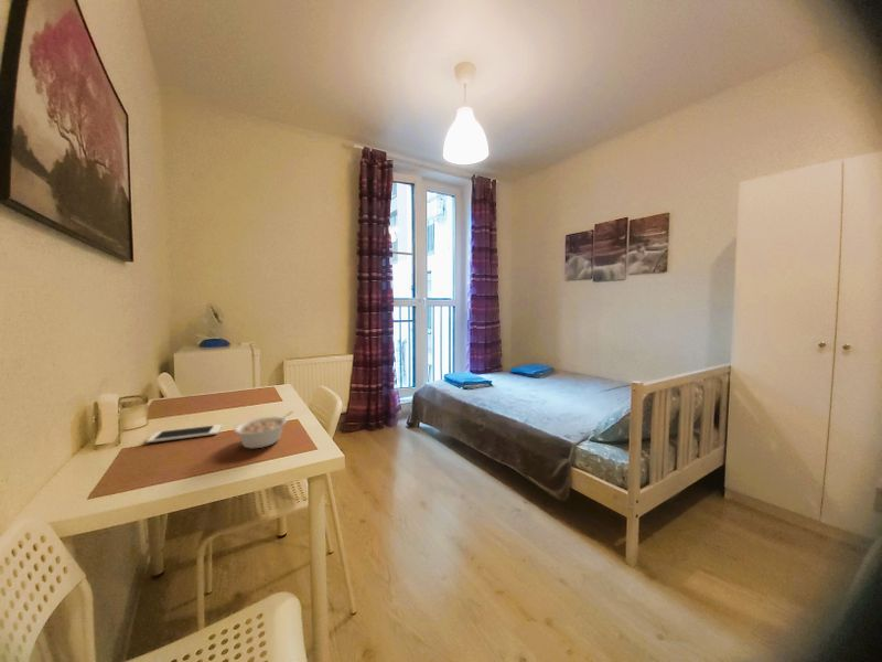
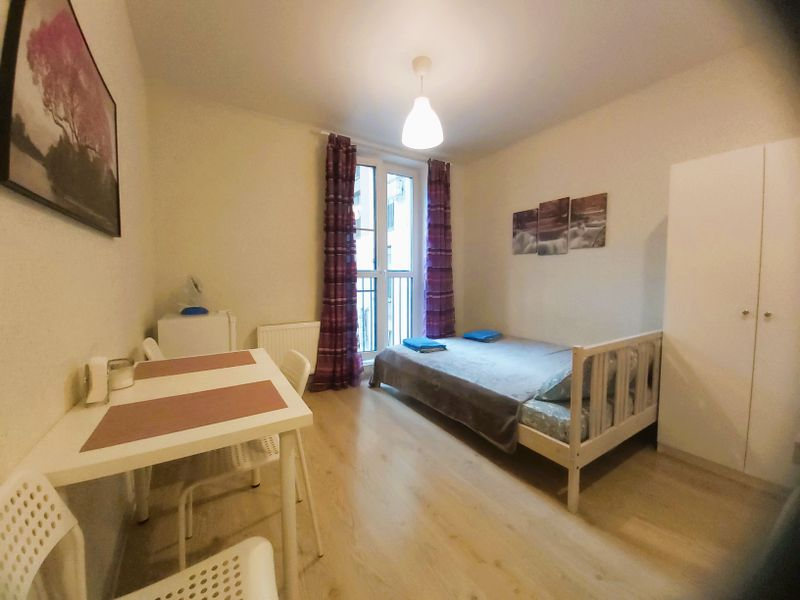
- legume [233,410,294,449]
- cell phone [146,424,224,444]
